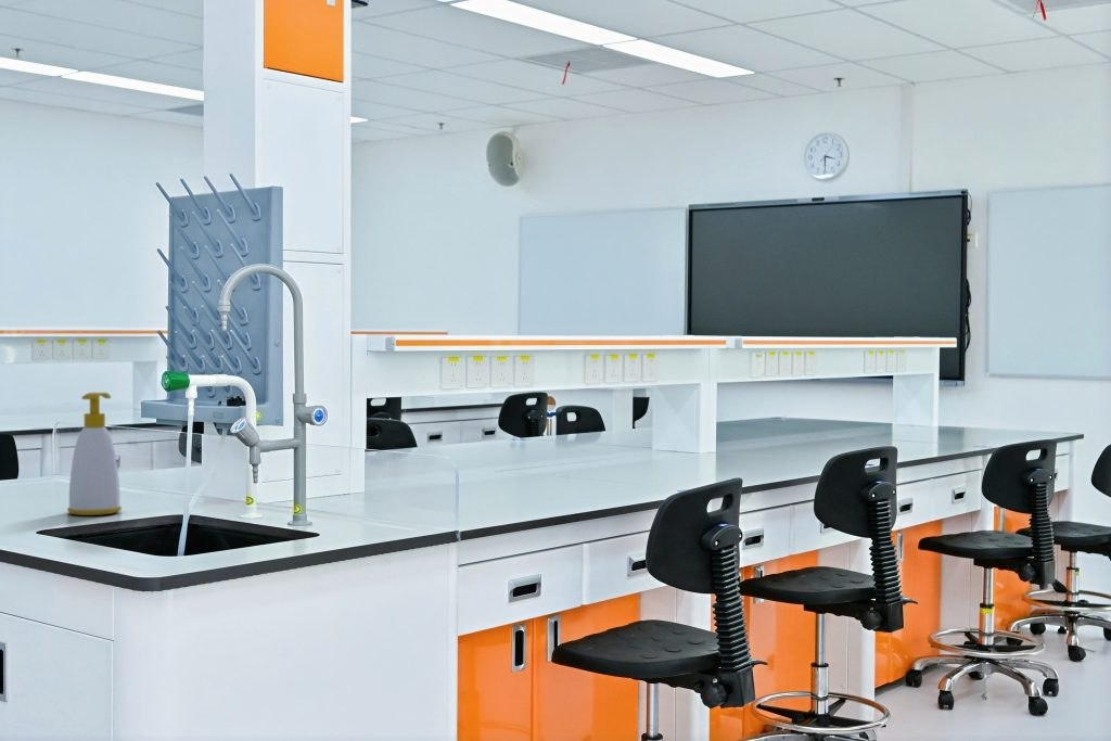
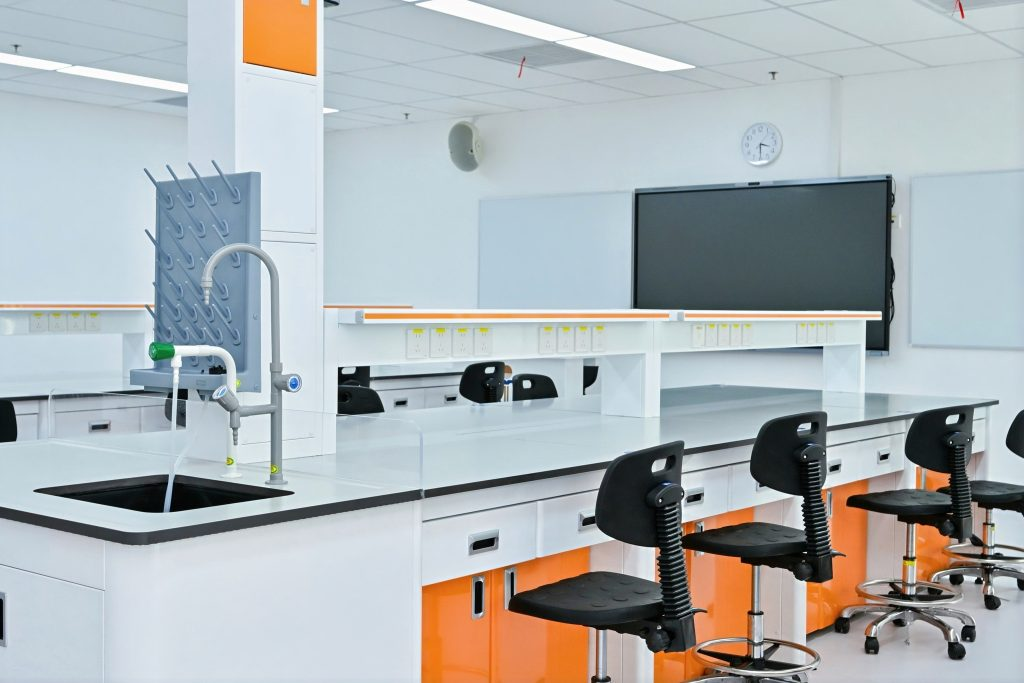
- soap bottle [66,392,123,516]
